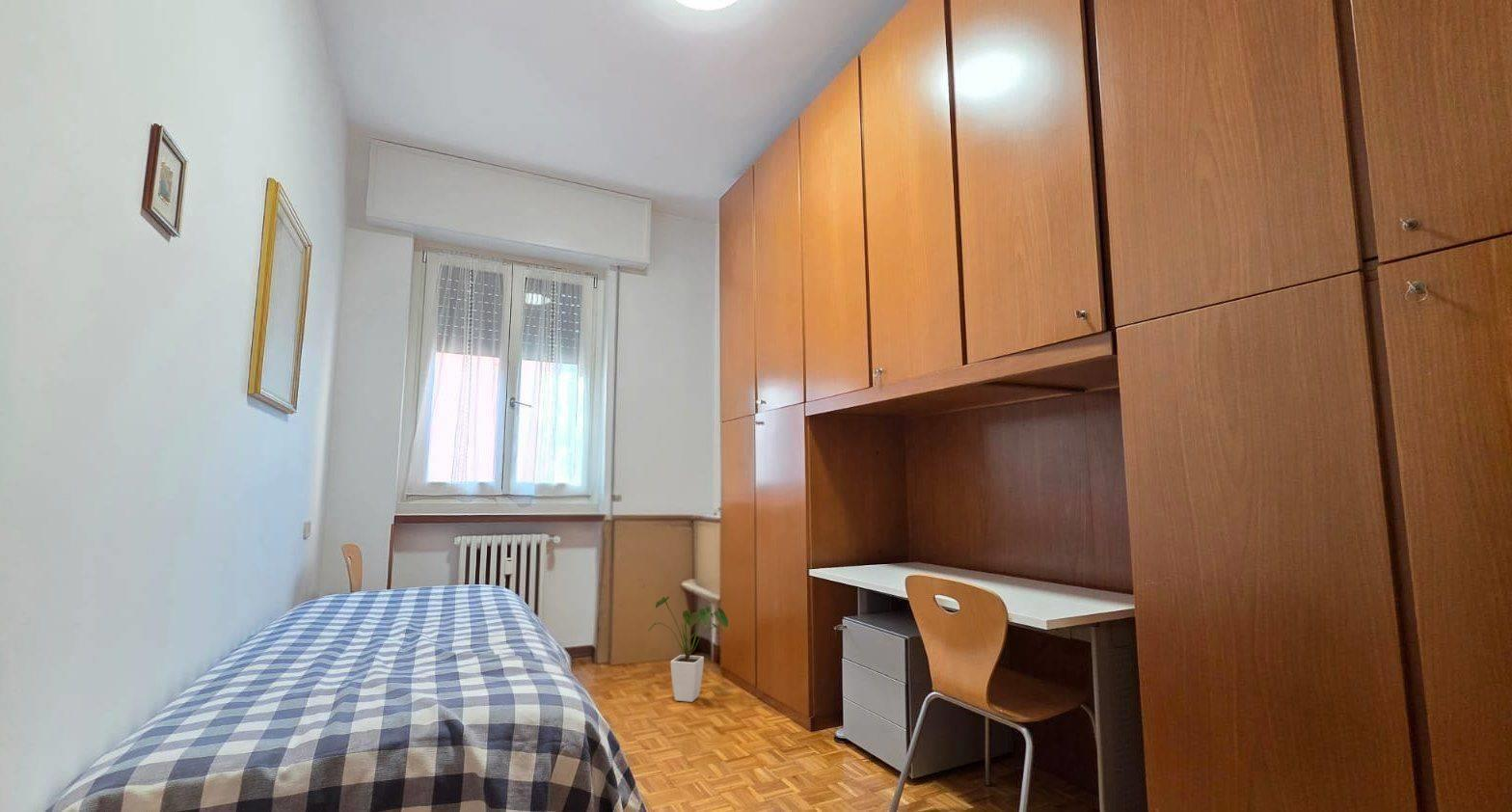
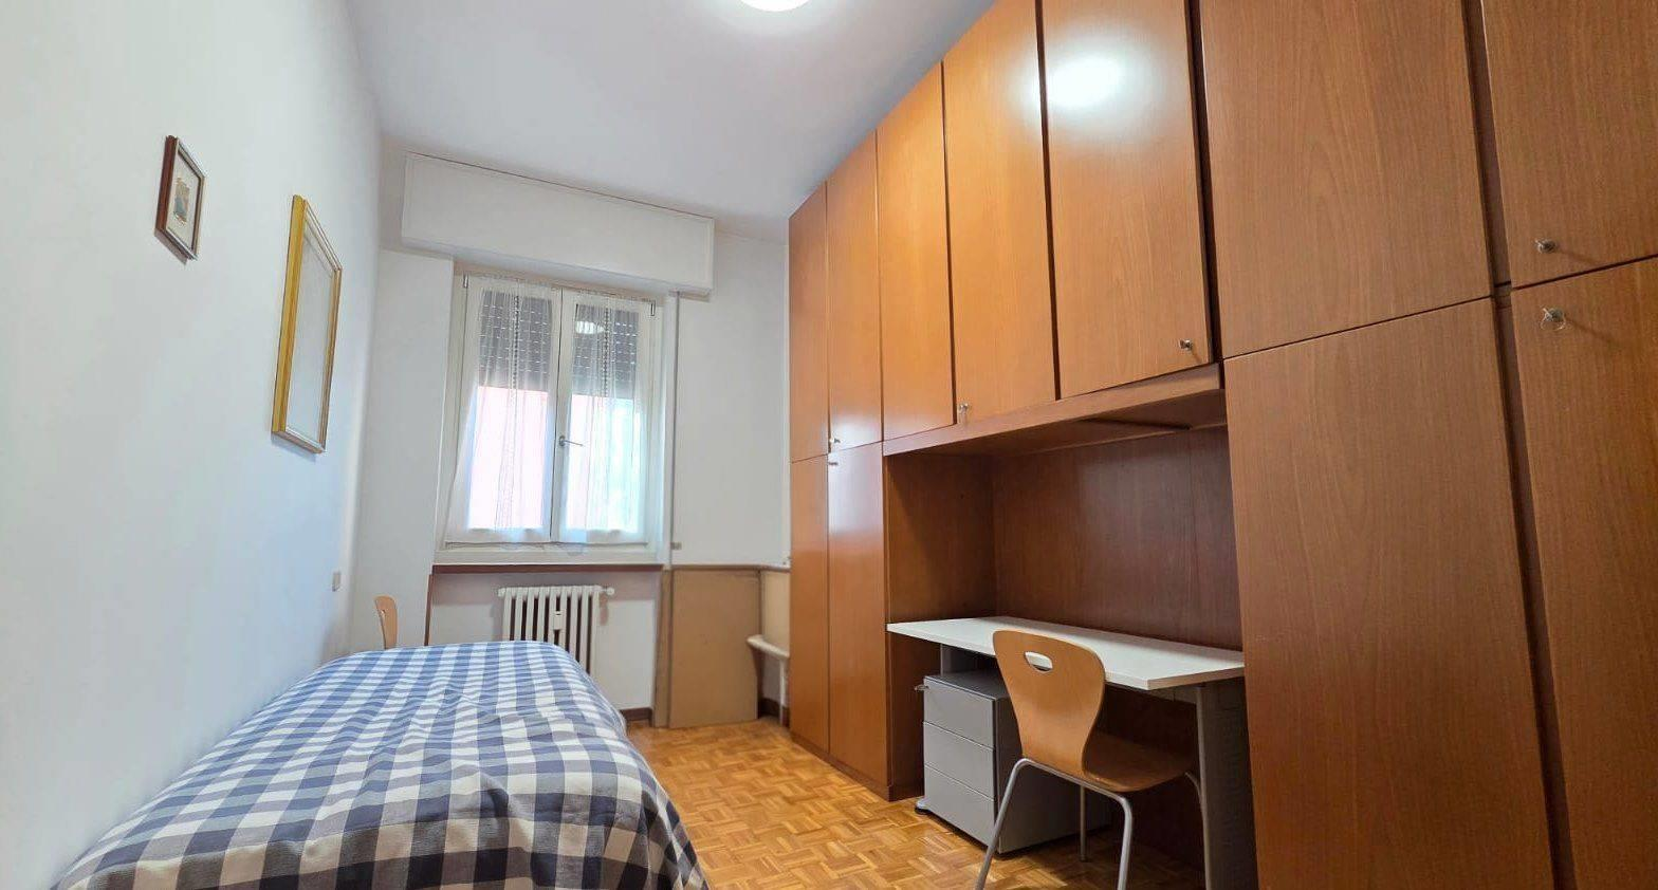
- house plant [646,596,729,703]
